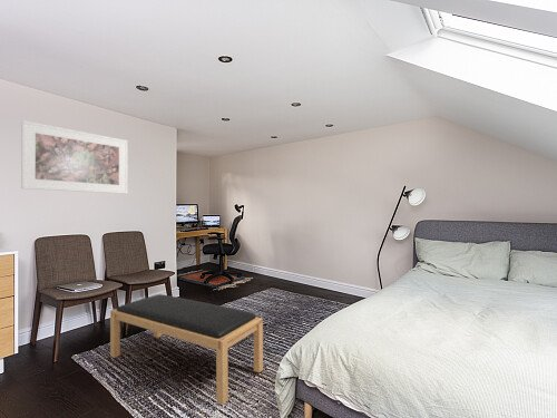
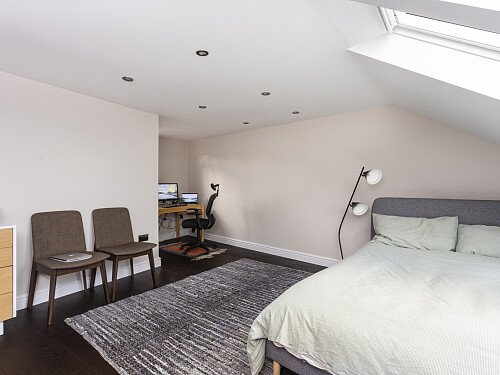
- bench [109,293,264,406]
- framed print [20,119,129,195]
